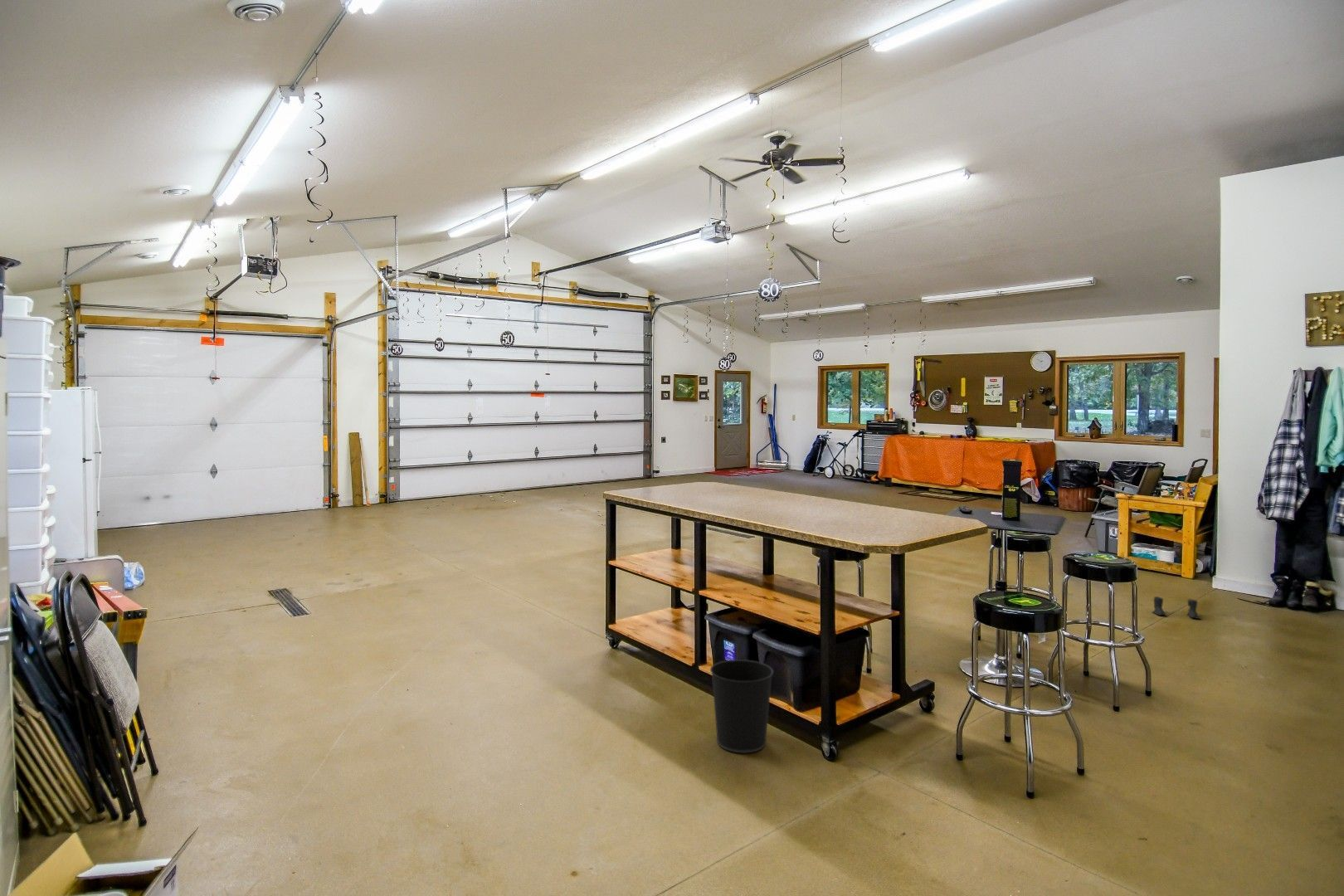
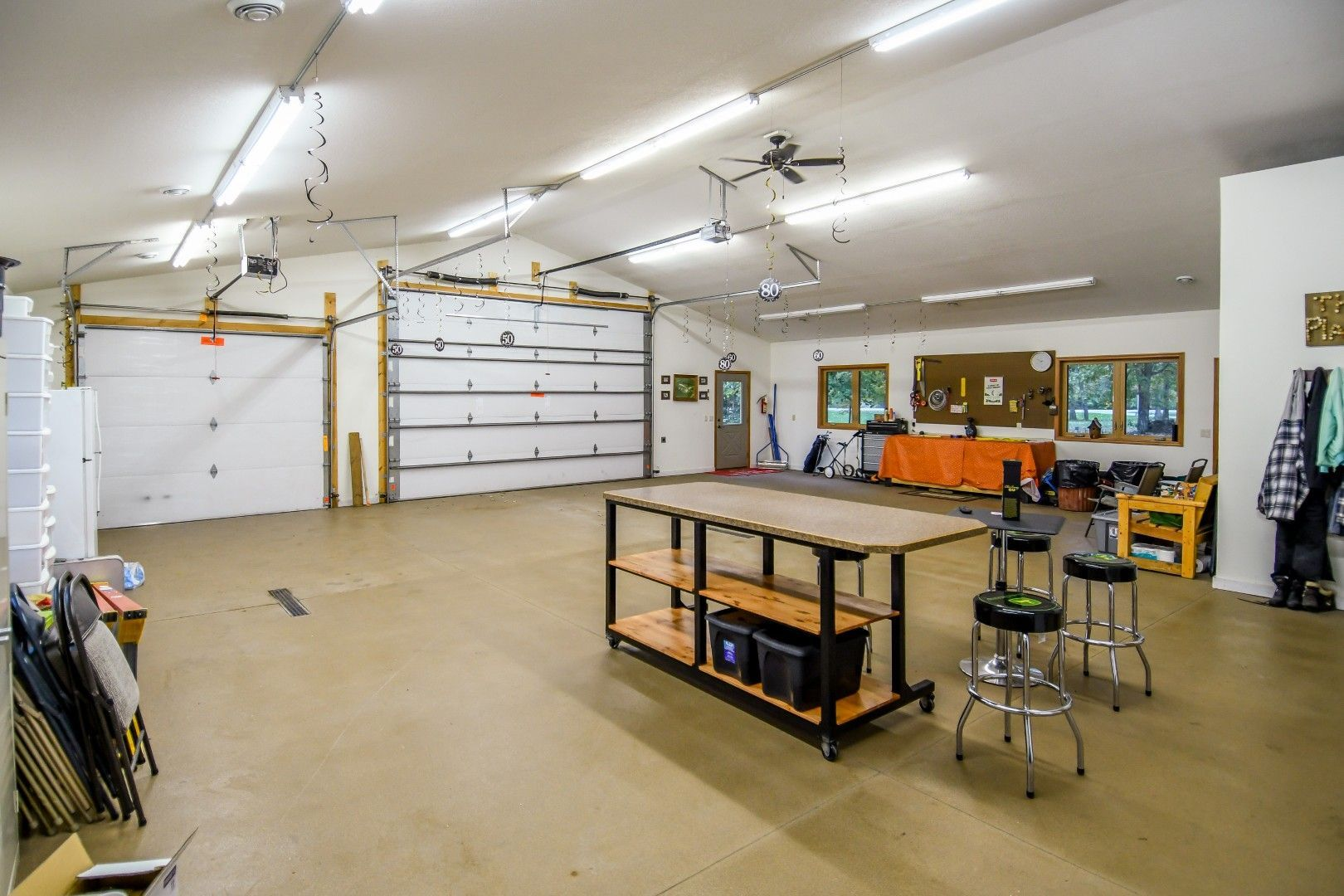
- wastebasket [709,659,774,754]
- boots [1152,596,1203,620]
